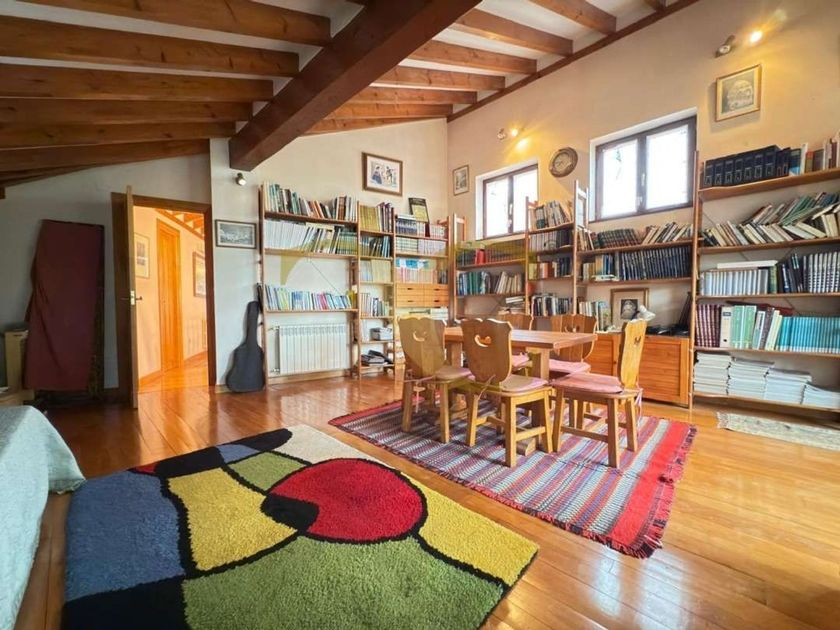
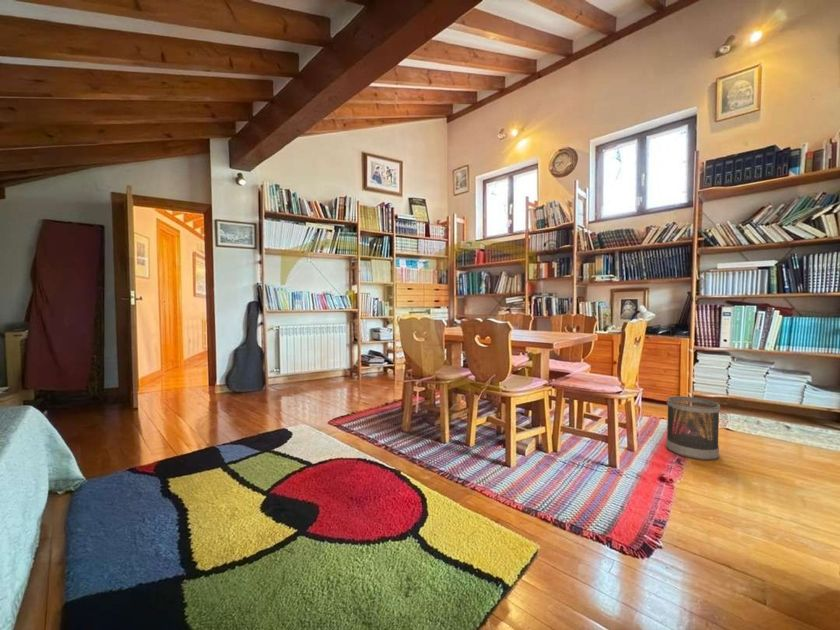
+ wastebasket [665,395,721,461]
